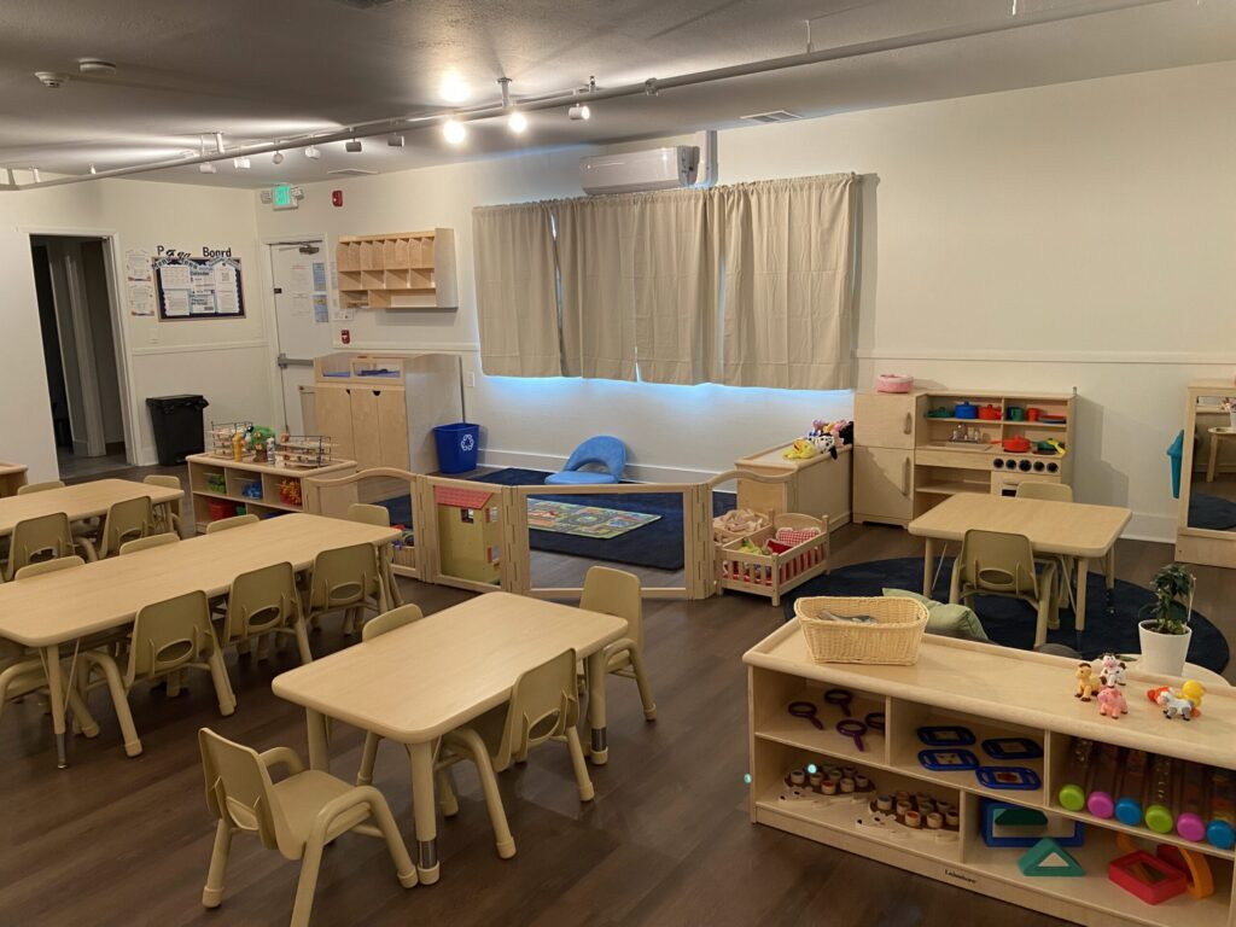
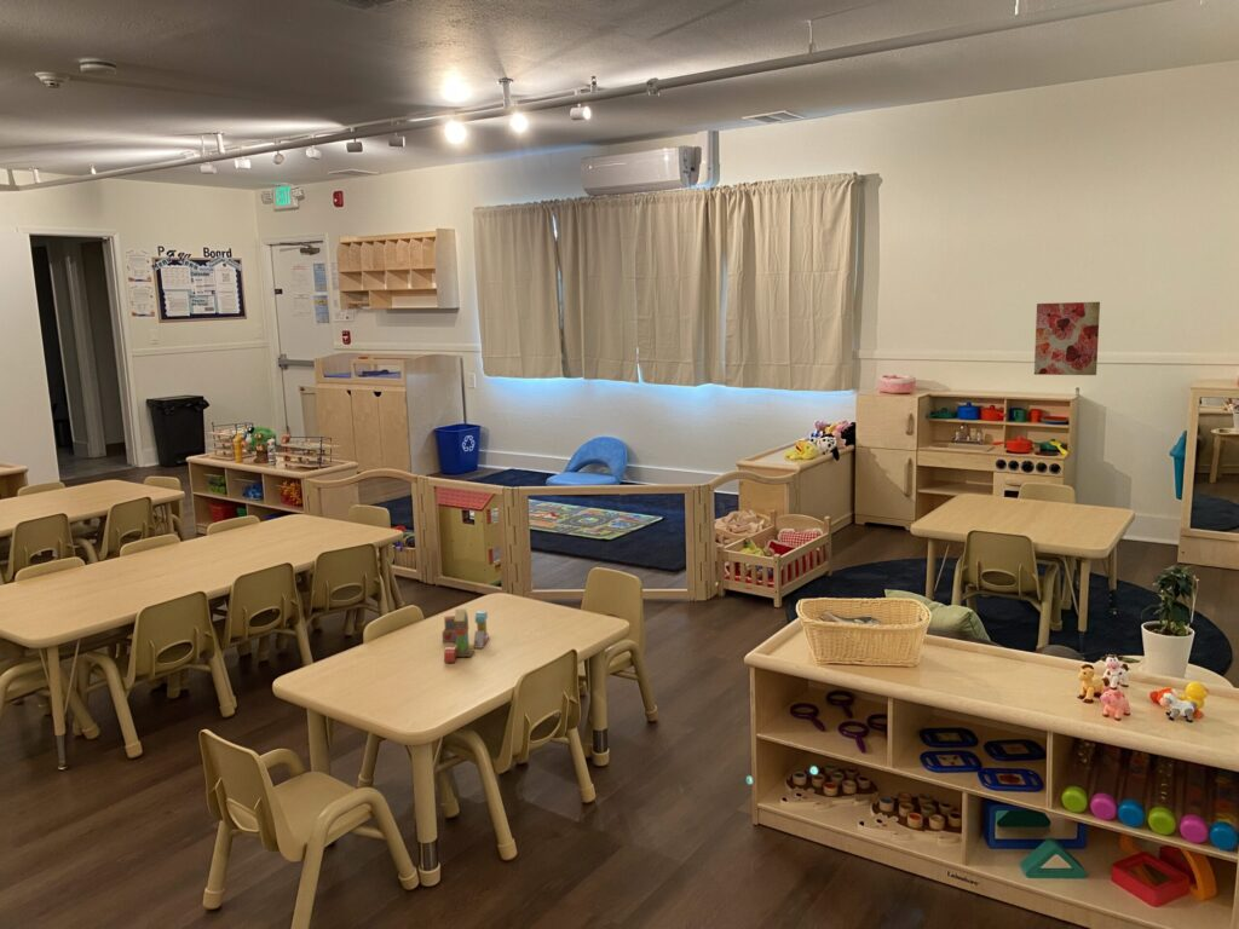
+ toy blocks [442,607,490,664]
+ wall art [1033,301,1101,376]
